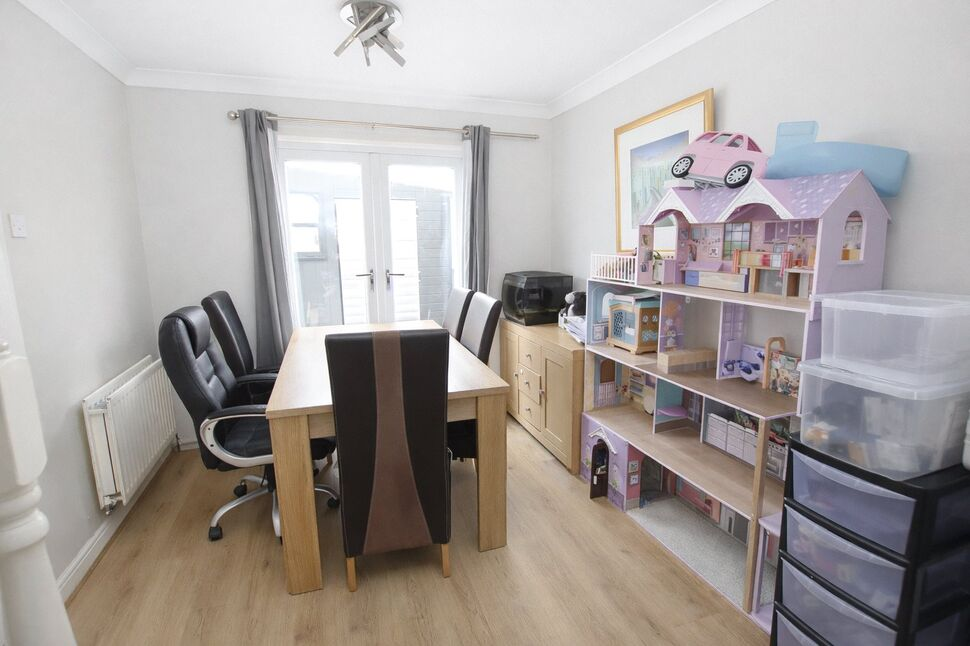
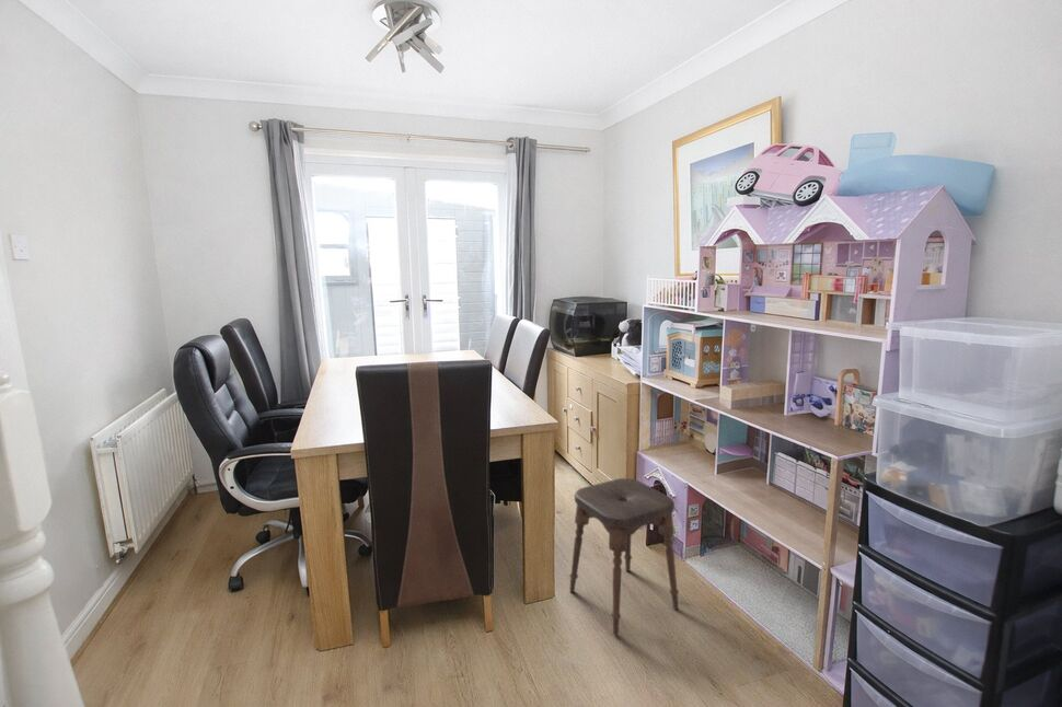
+ stool [568,477,680,636]
